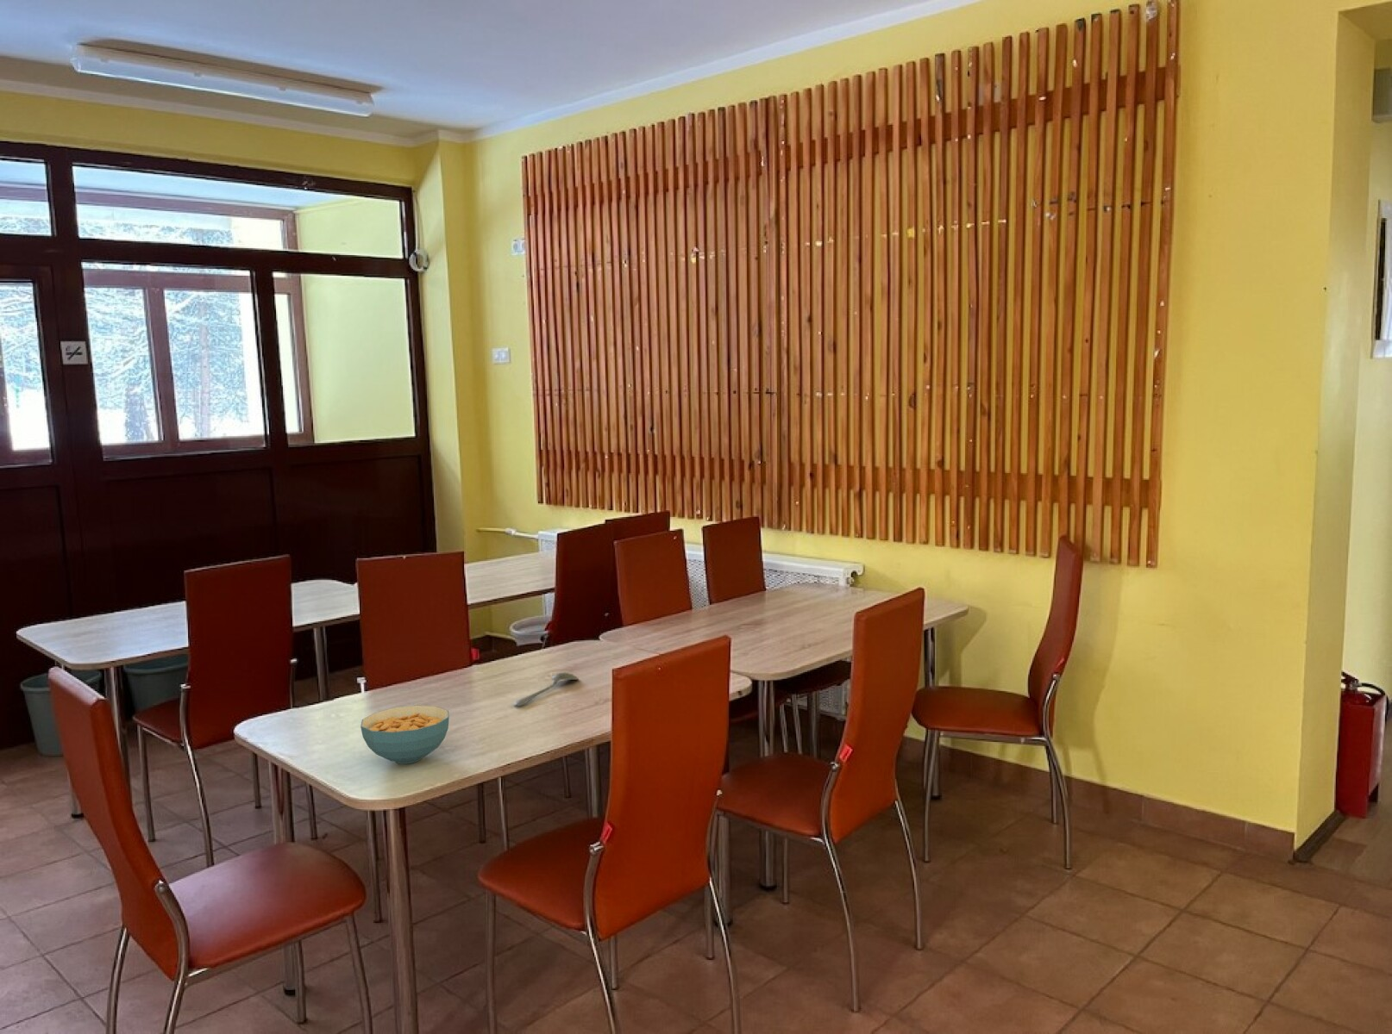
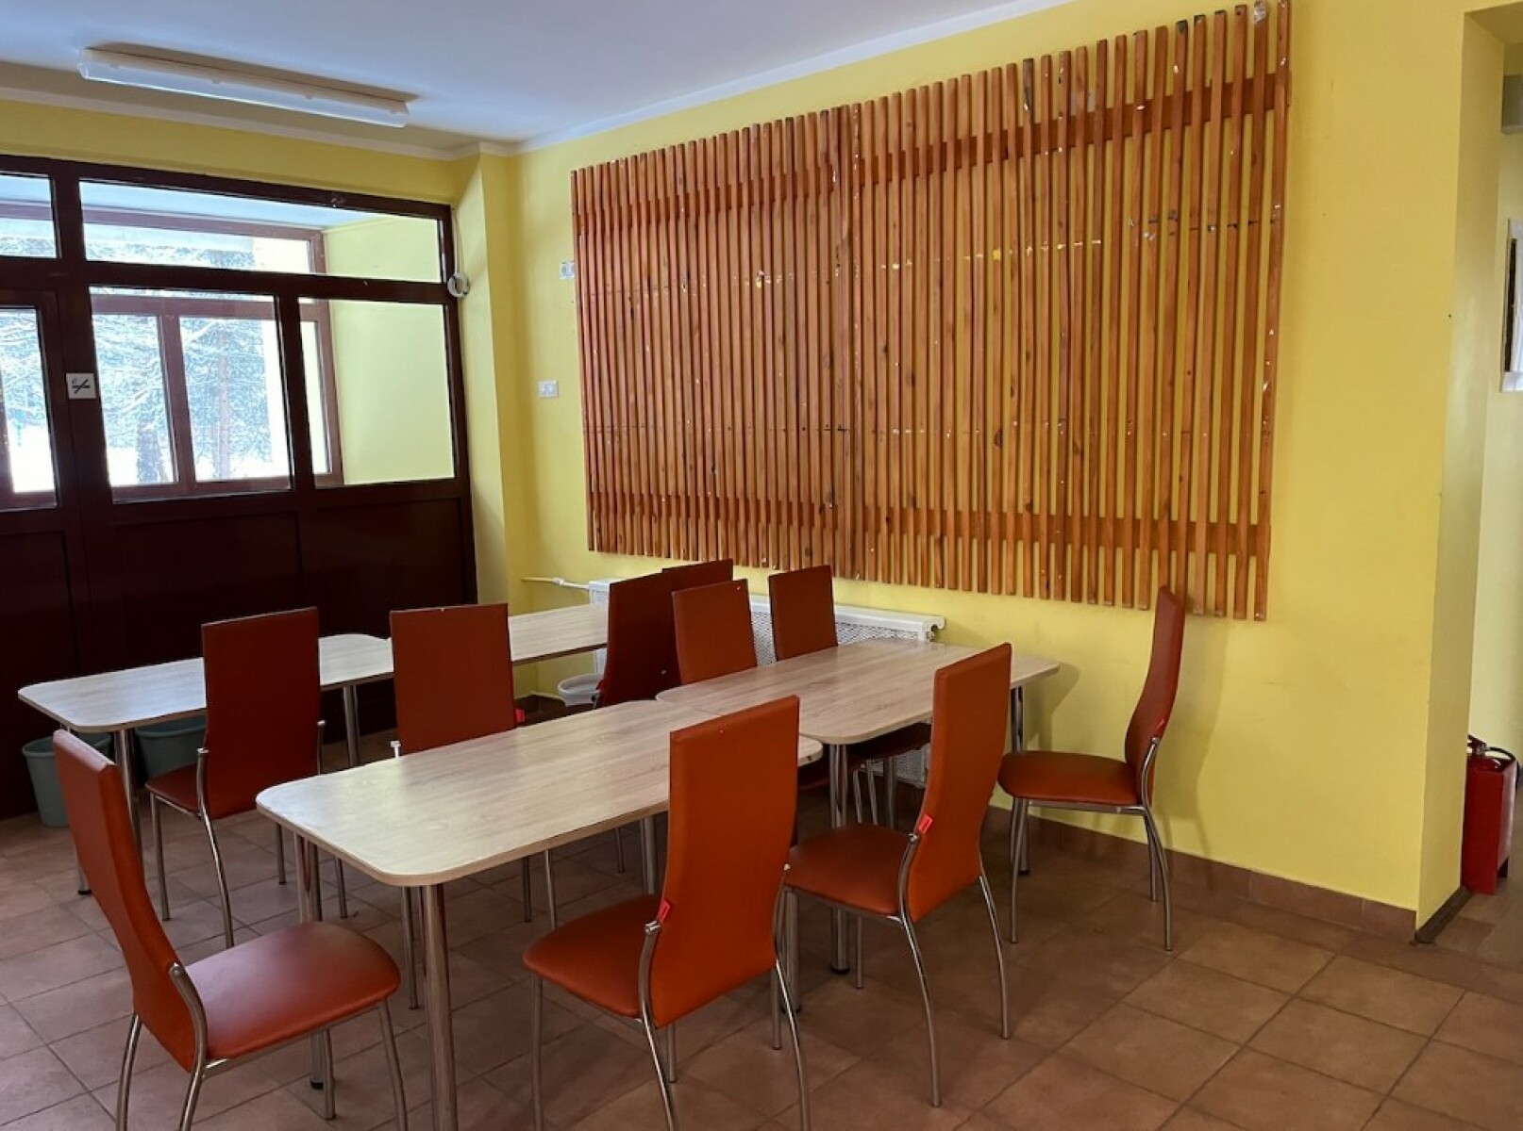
- cereal bowl [360,705,450,765]
- spoon [513,671,579,707]
